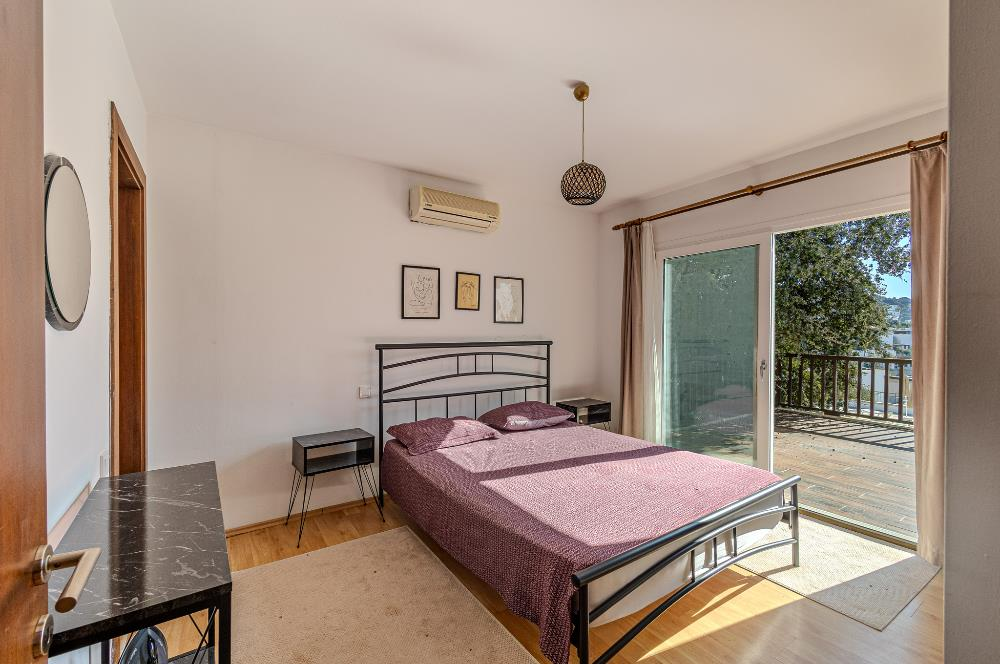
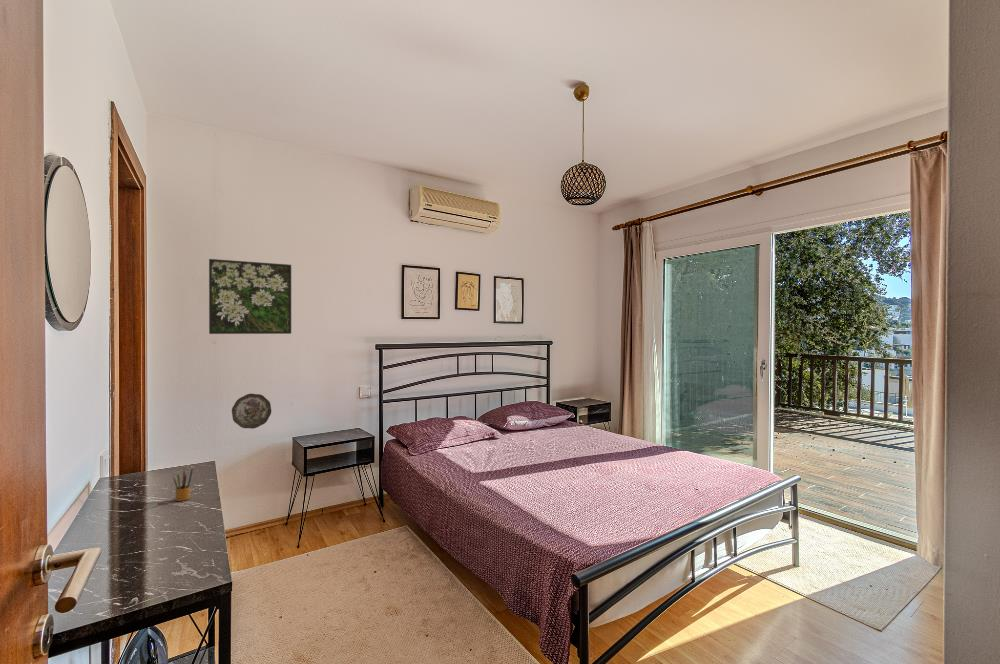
+ pencil box [173,467,194,502]
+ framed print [208,258,292,335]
+ decorative plate [231,393,272,430]
